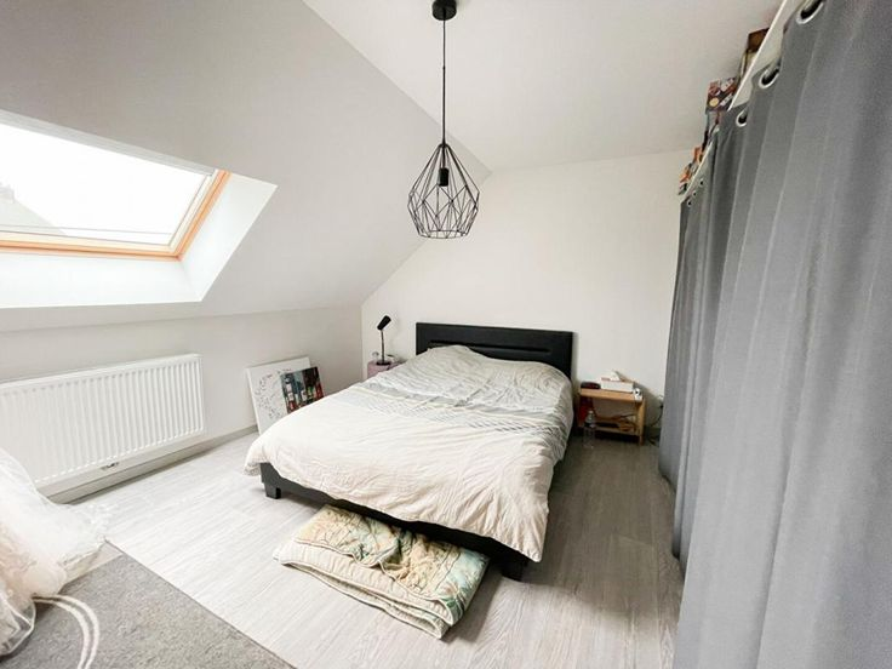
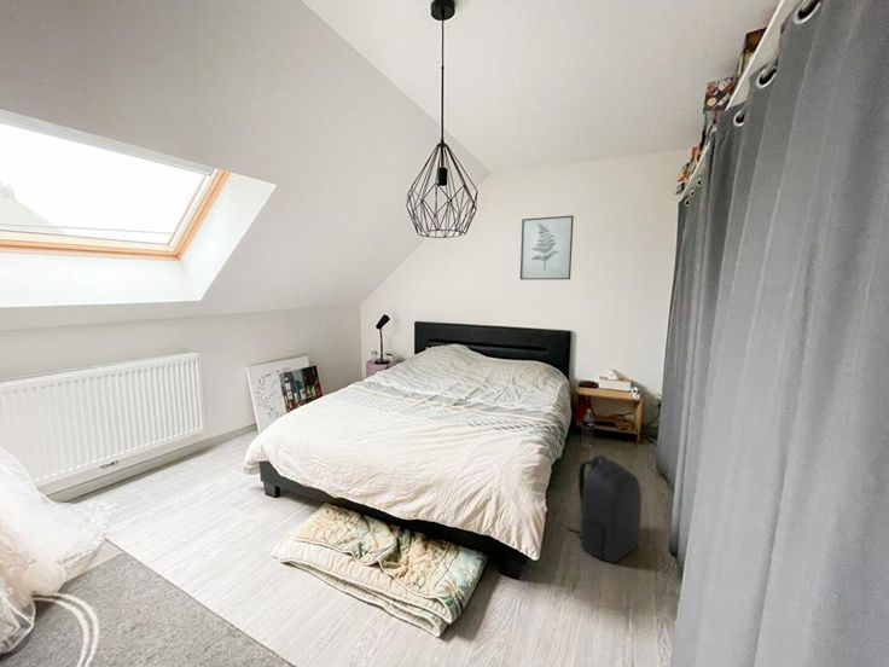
+ wall art [519,214,575,280]
+ backpack [566,454,643,564]
